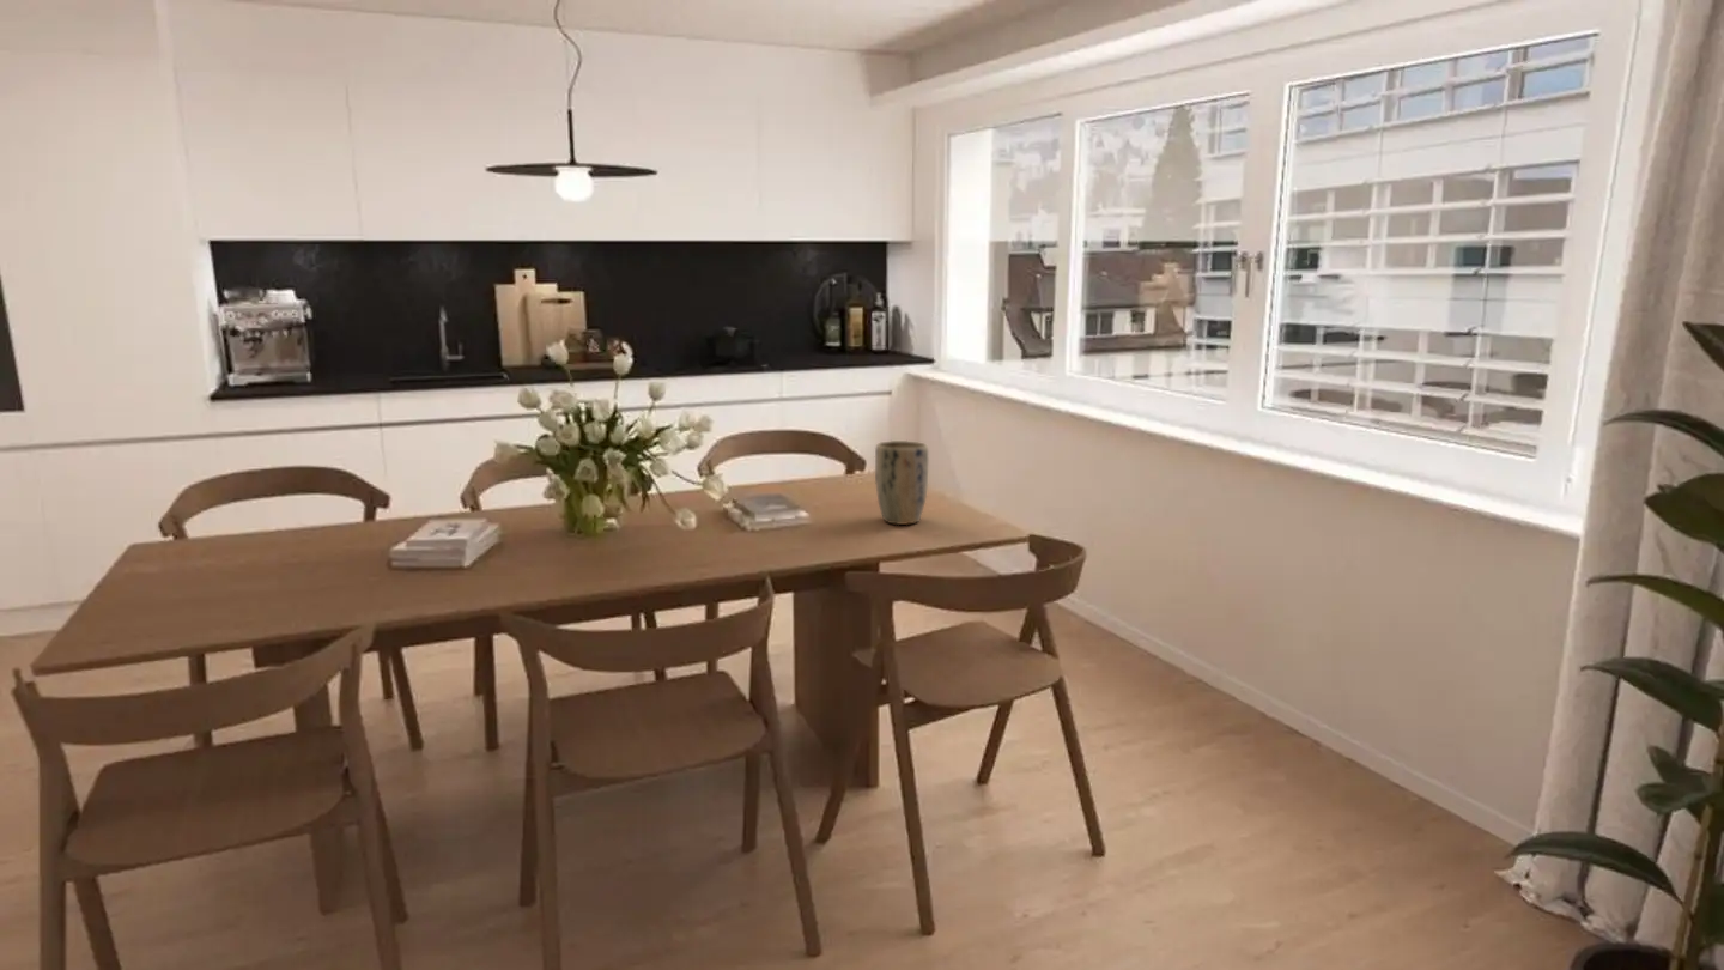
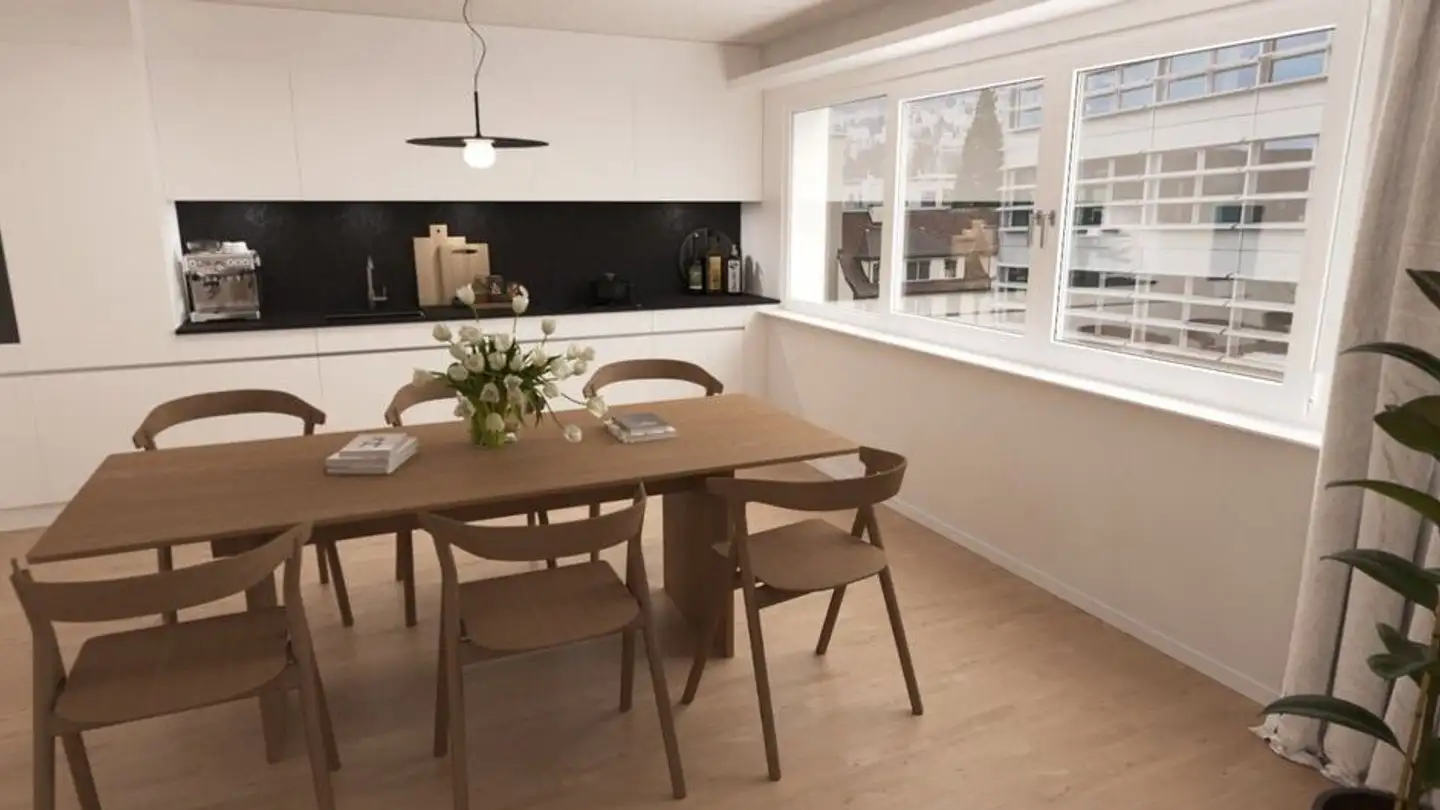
- plant pot [874,439,929,526]
